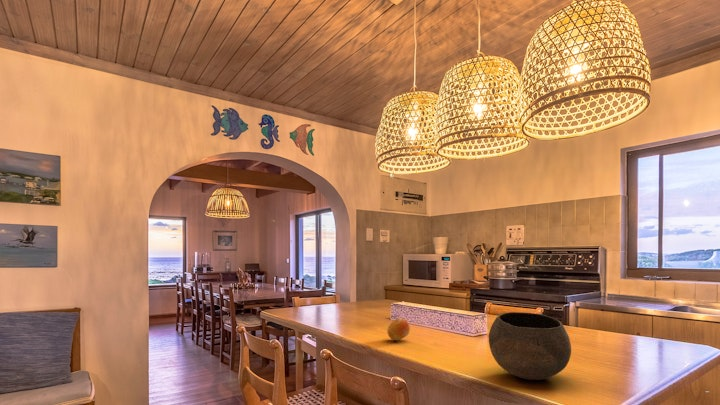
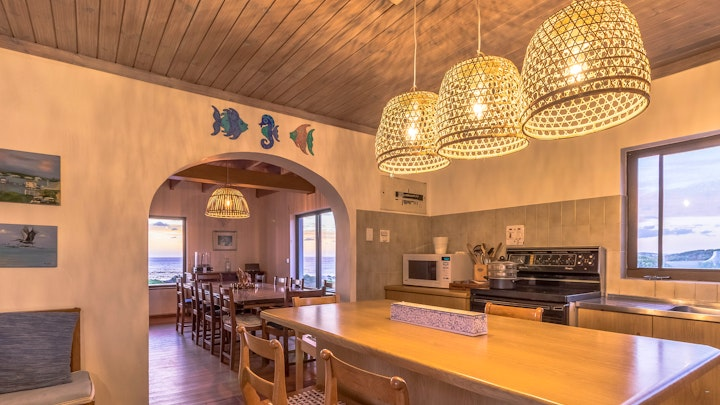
- bowl [488,311,572,381]
- fruit [386,317,411,341]
